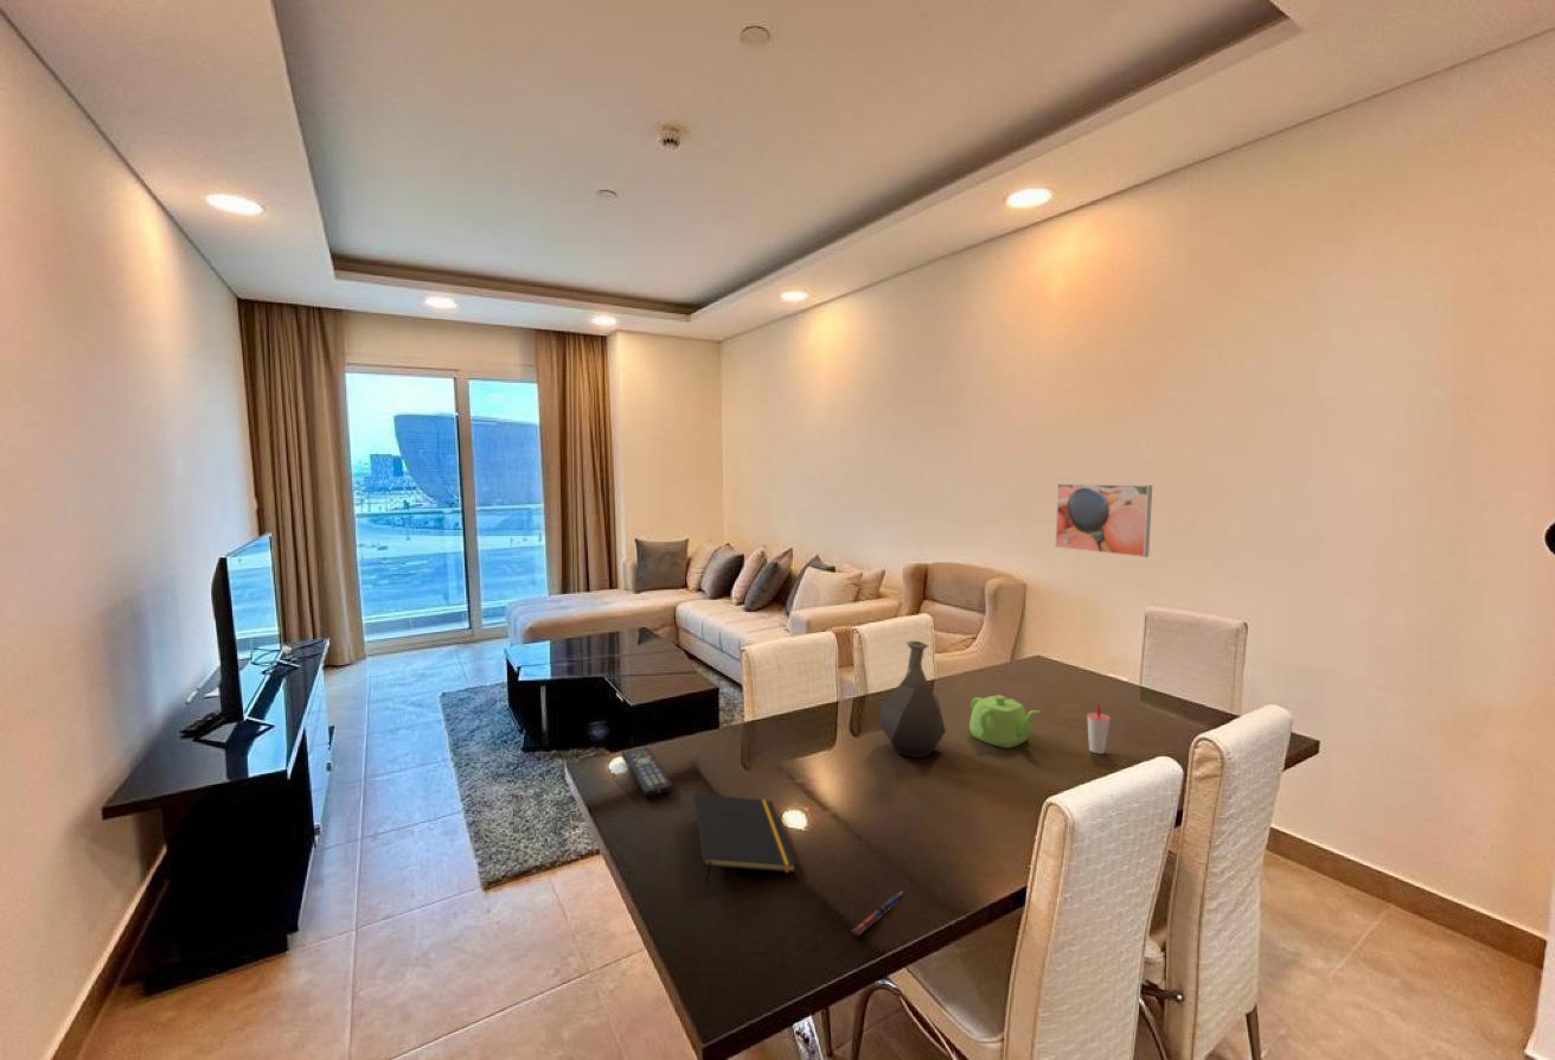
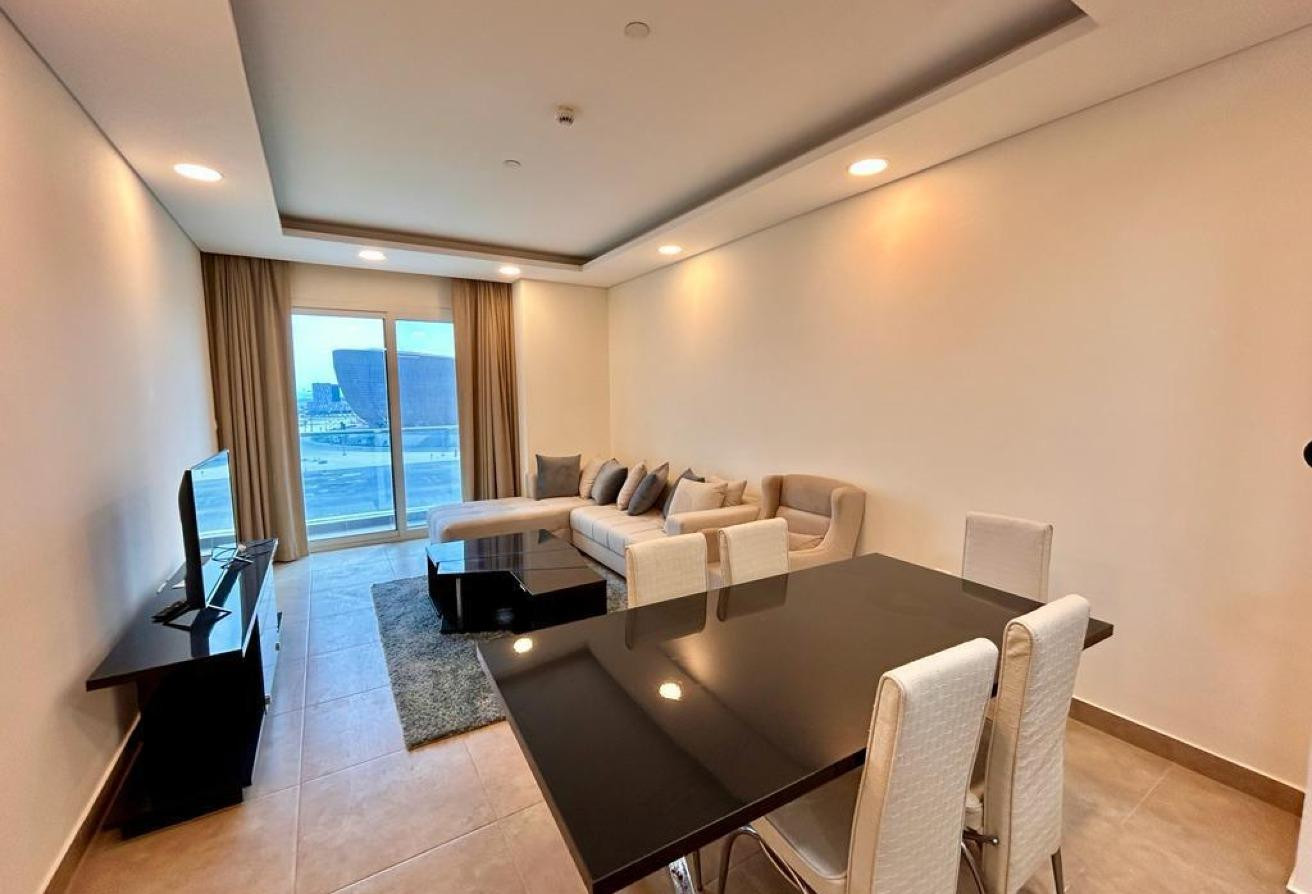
- pen [852,890,904,937]
- vase [879,640,947,759]
- notepad [692,792,798,887]
- remote control [620,746,674,797]
- cup [1086,703,1112,755]
- teapot [968,694,1042,749]
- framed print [1054,483,1153,558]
